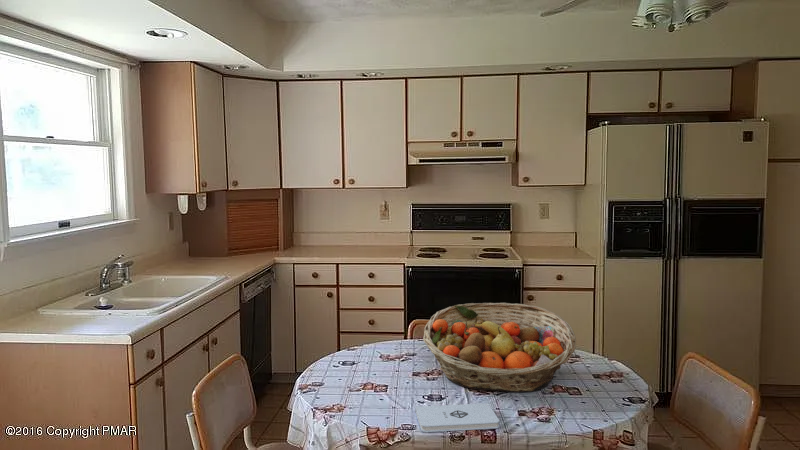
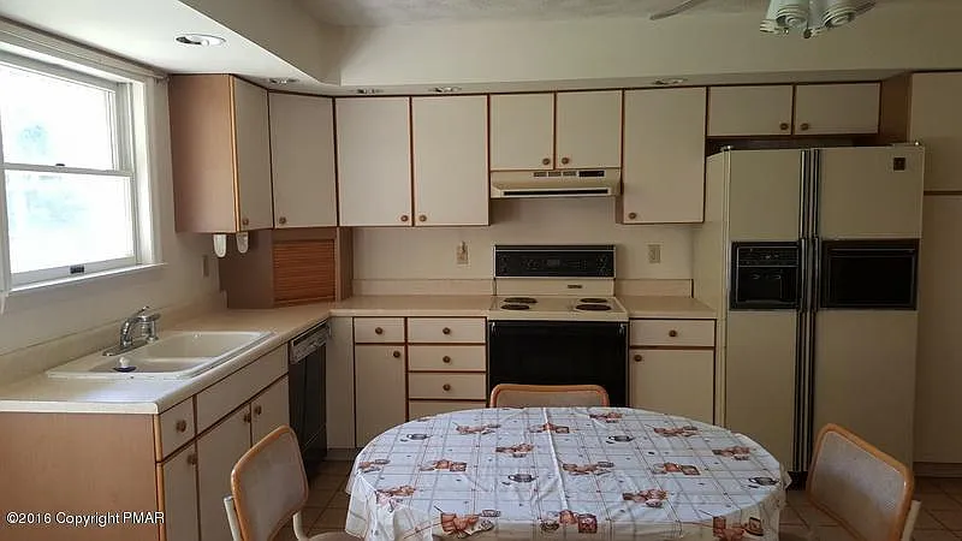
- notepad [415,402,500,433]
- fruit basket [422,302,577,393]
